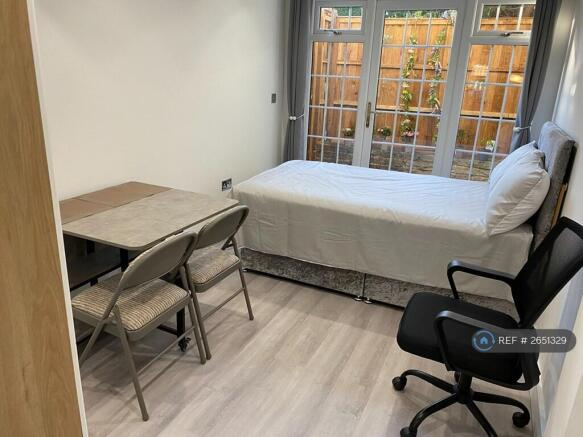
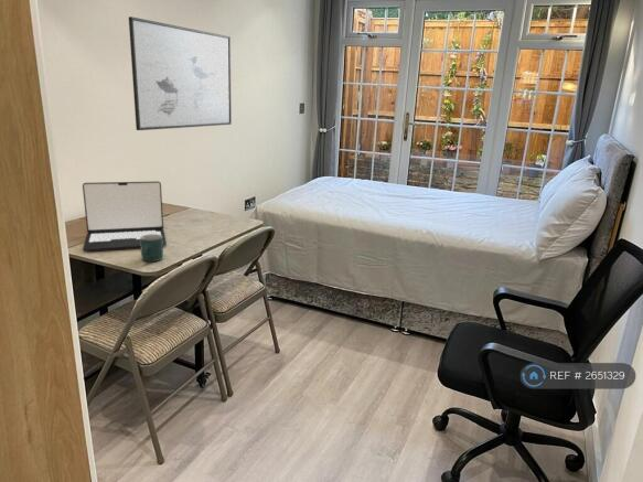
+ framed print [128,15,233,131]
+ laptop [82,181,168,251]
+ mug [140,234,164,263]
